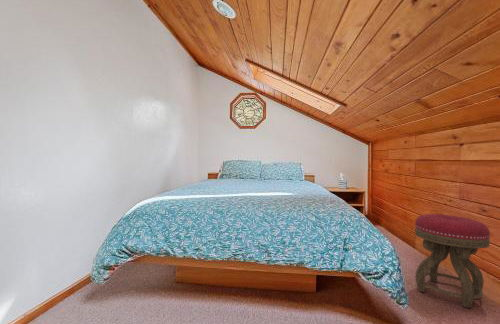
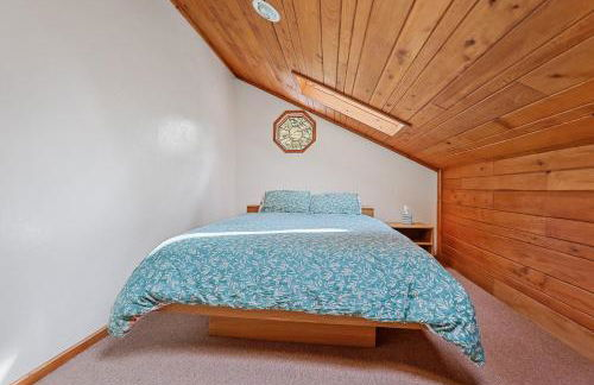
- stool [414,213,491,309]
